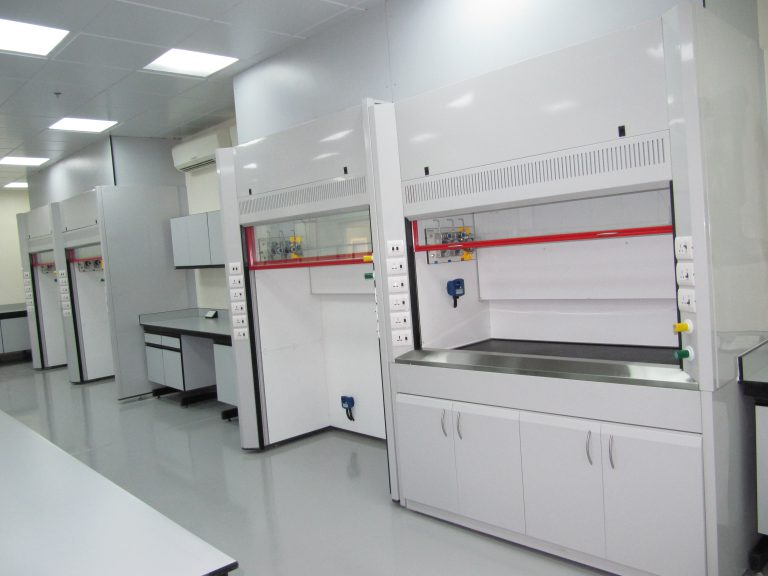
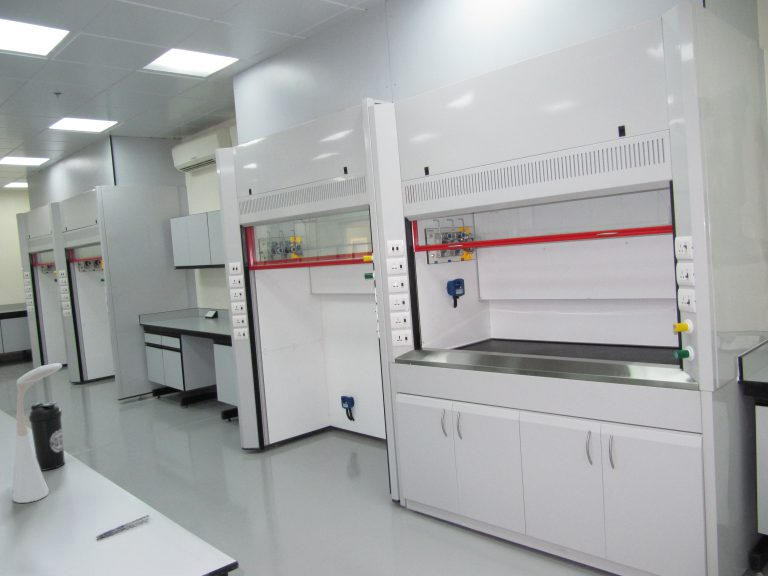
+ desk lamp [12,362,63,504]
+ pen [95,514,151,539]
+ water bottle [28,401,66,471]
